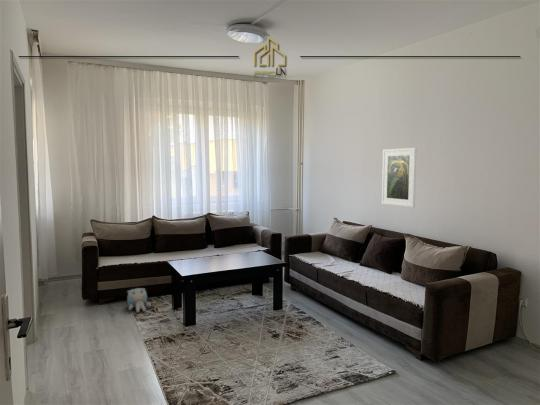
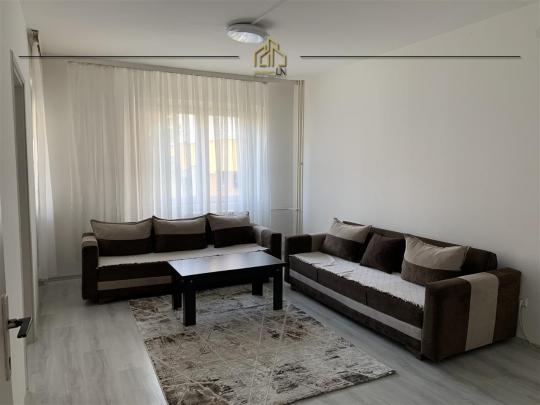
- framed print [381,147,417,208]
- plush toy [126,287,152,313]
